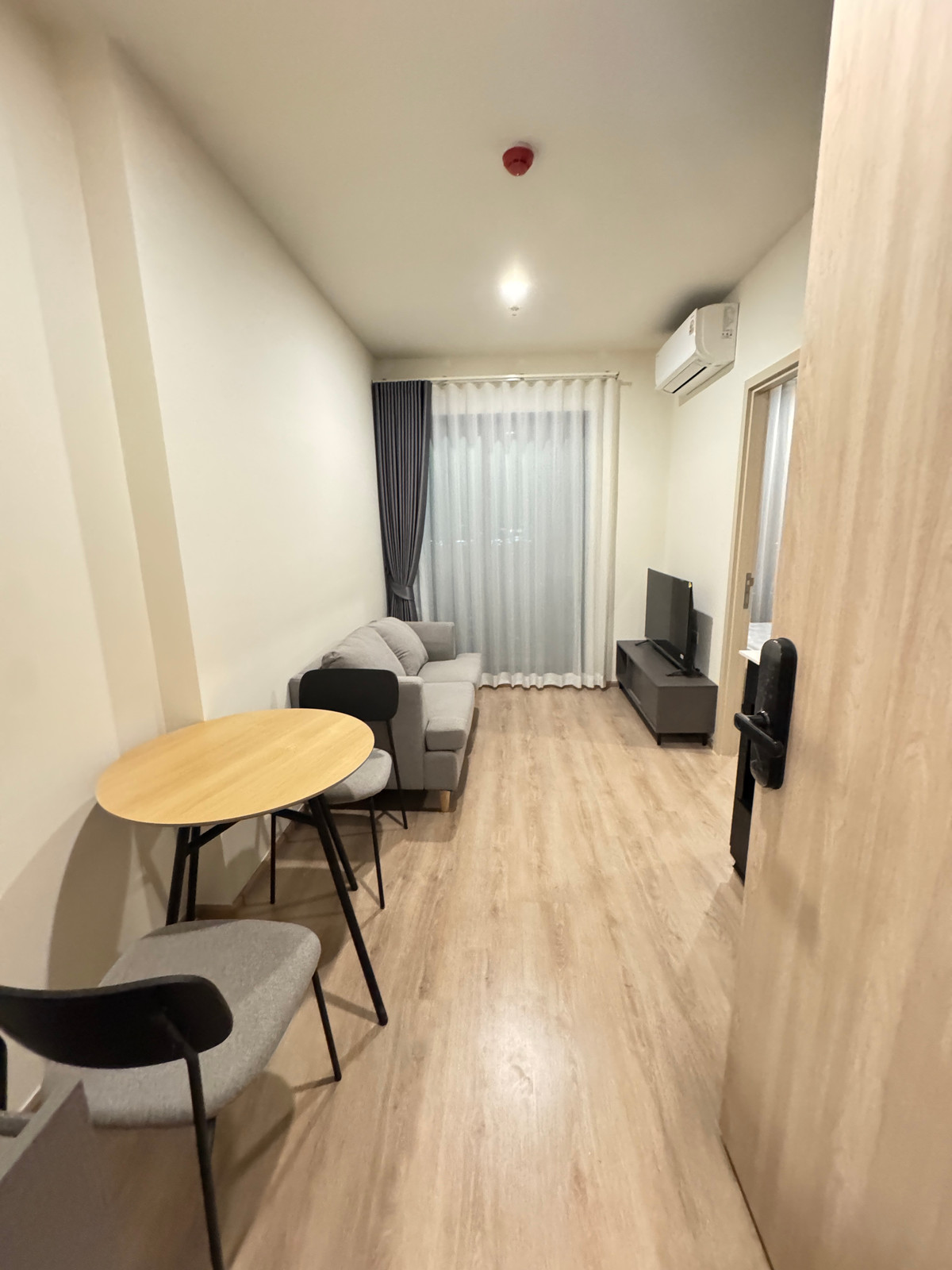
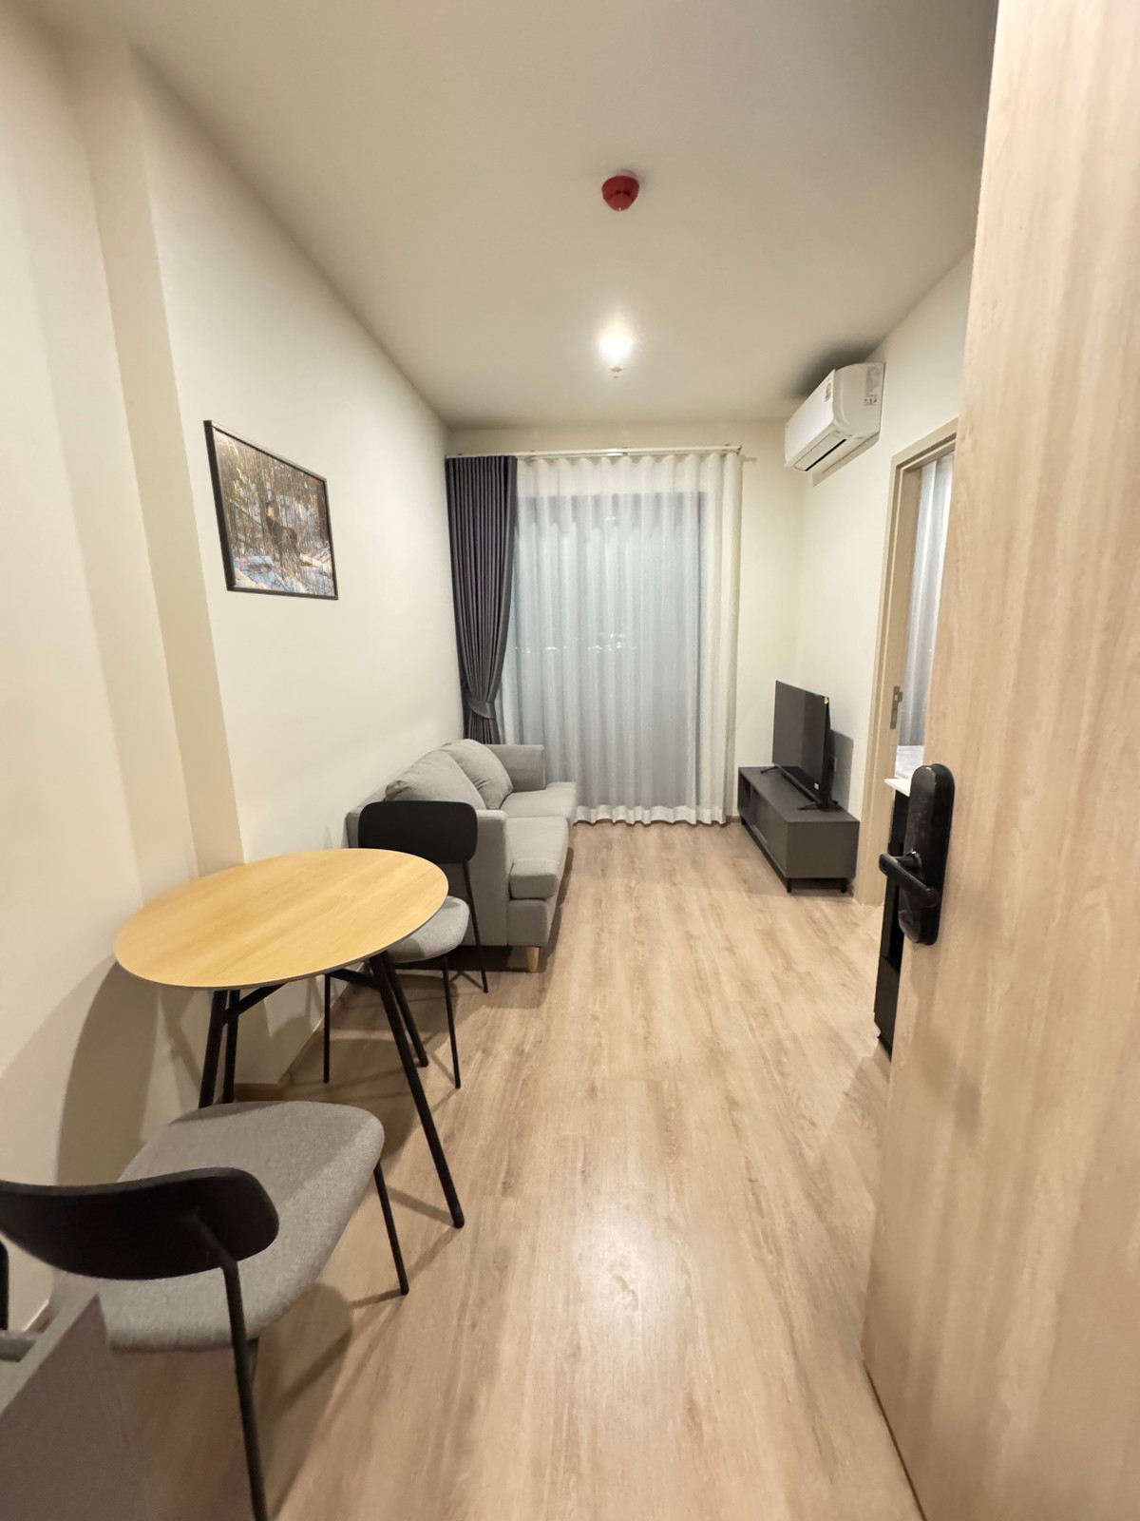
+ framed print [202,419,340,601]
